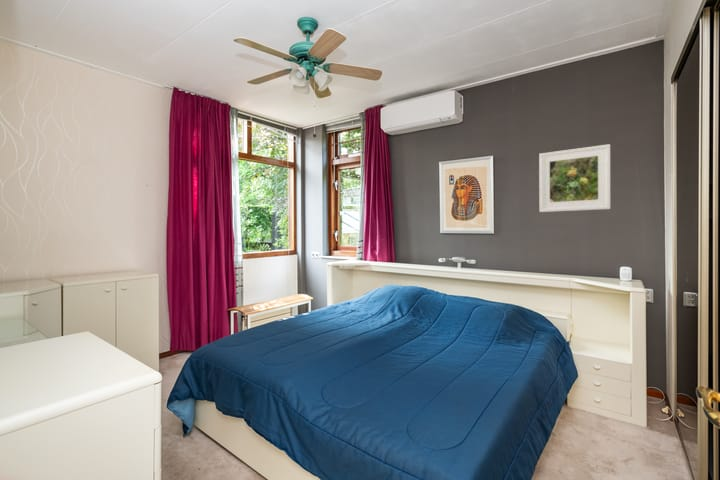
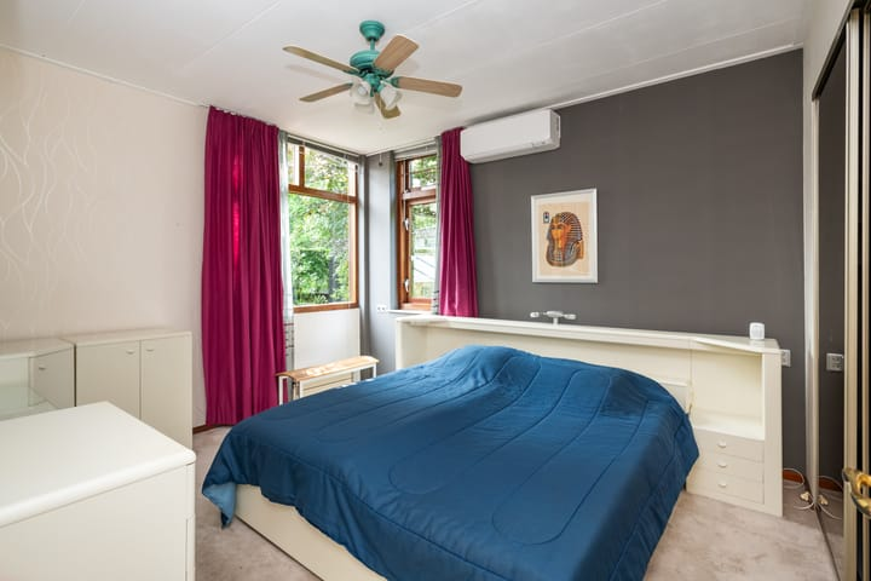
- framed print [538,143,611,213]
